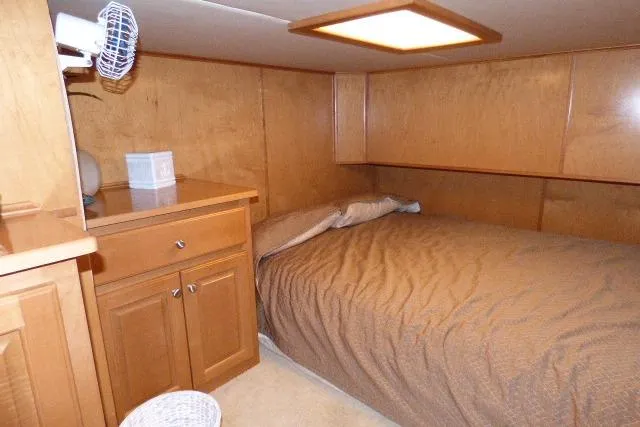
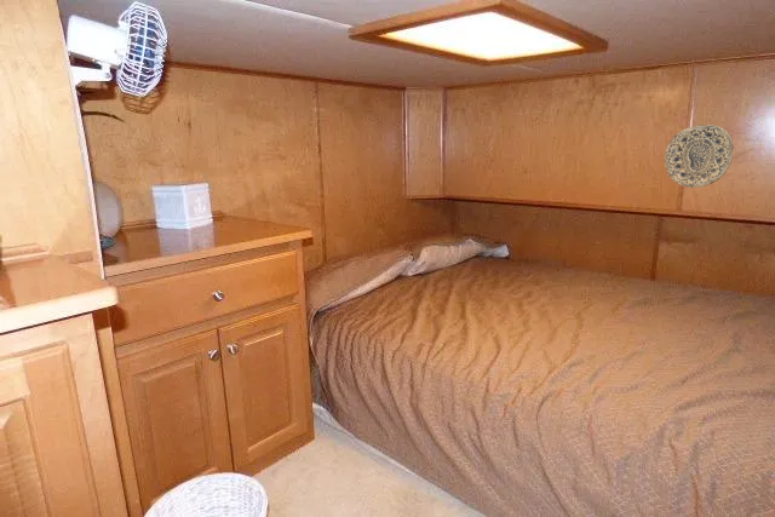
+ decorative plate [664,123,735,189]
